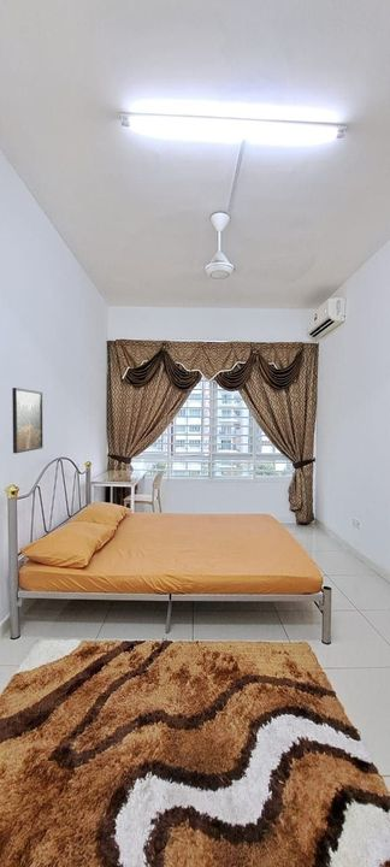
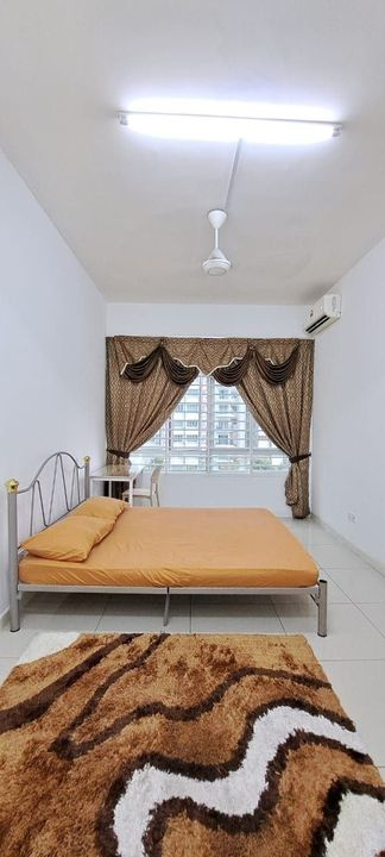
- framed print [11,387,45,454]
